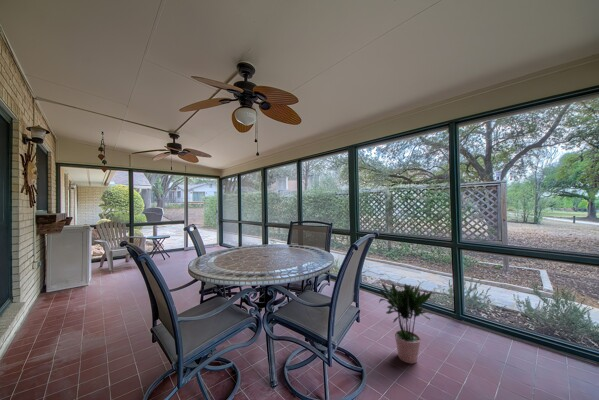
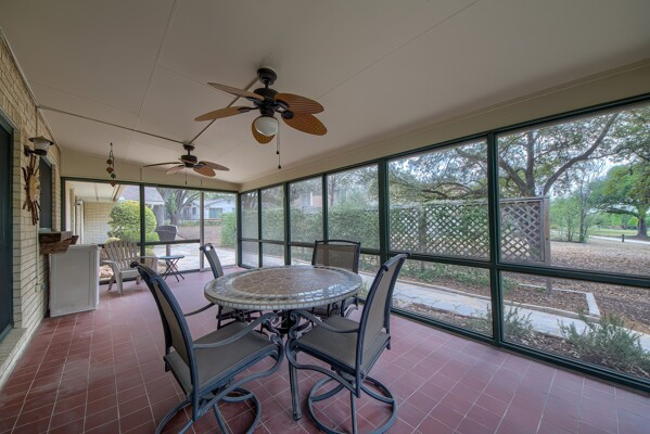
- potted plant [378,281,433,365]
